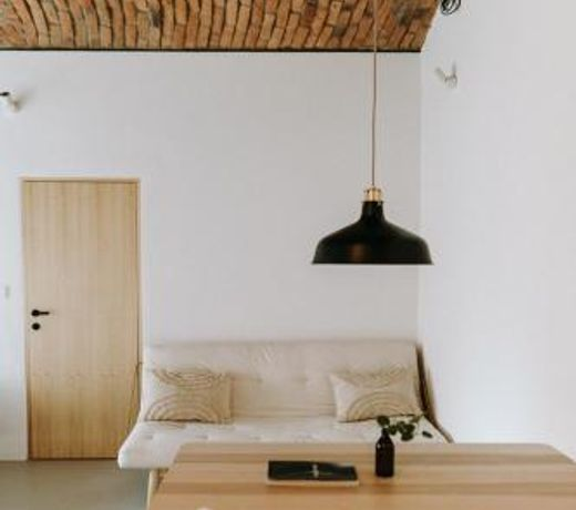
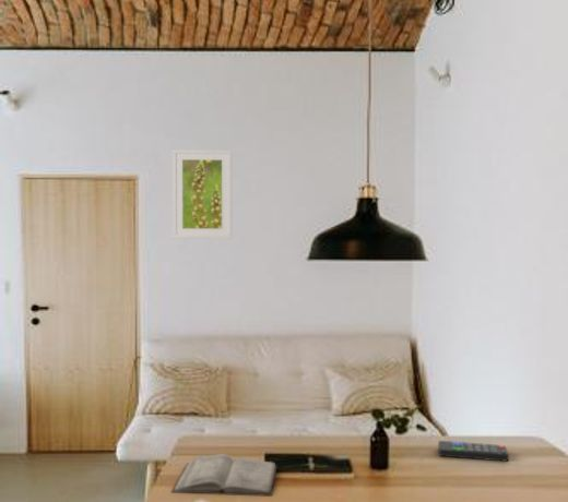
+ remote control [437,440,509,463]
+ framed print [171,148,233,239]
+ diary [170,453,279,498]
